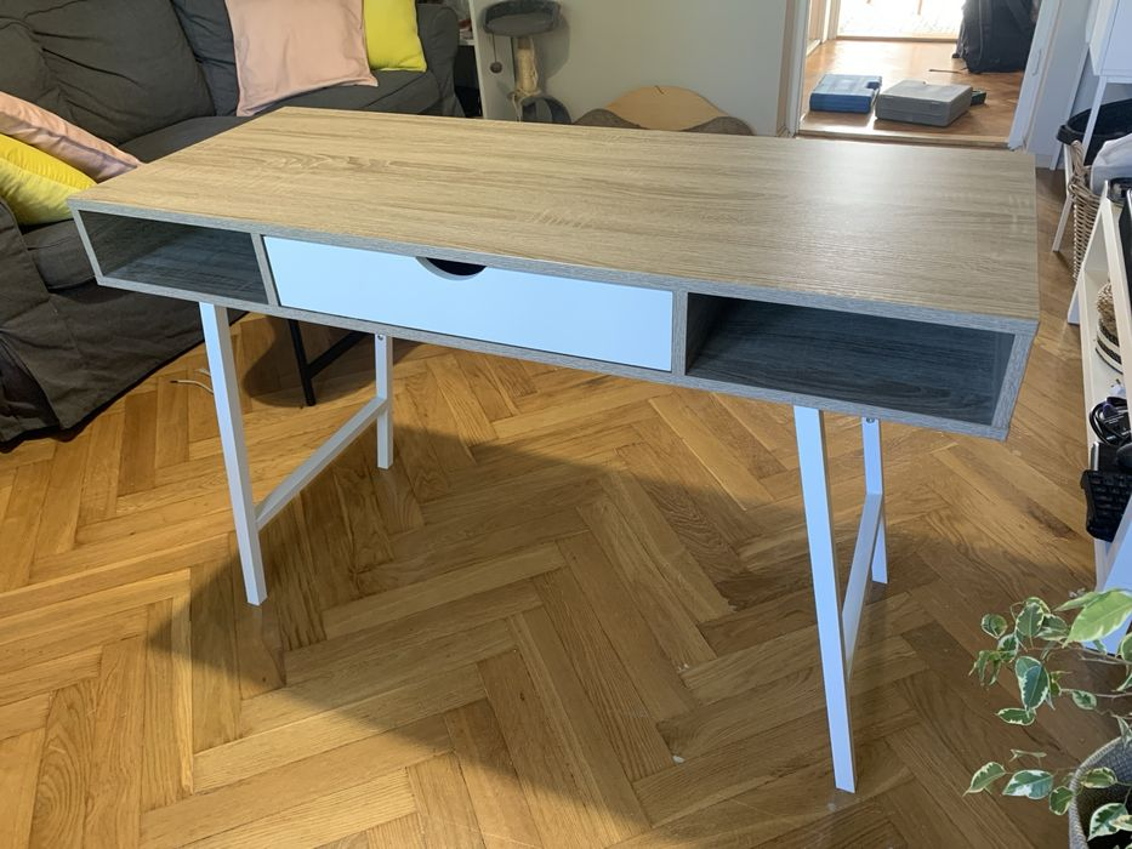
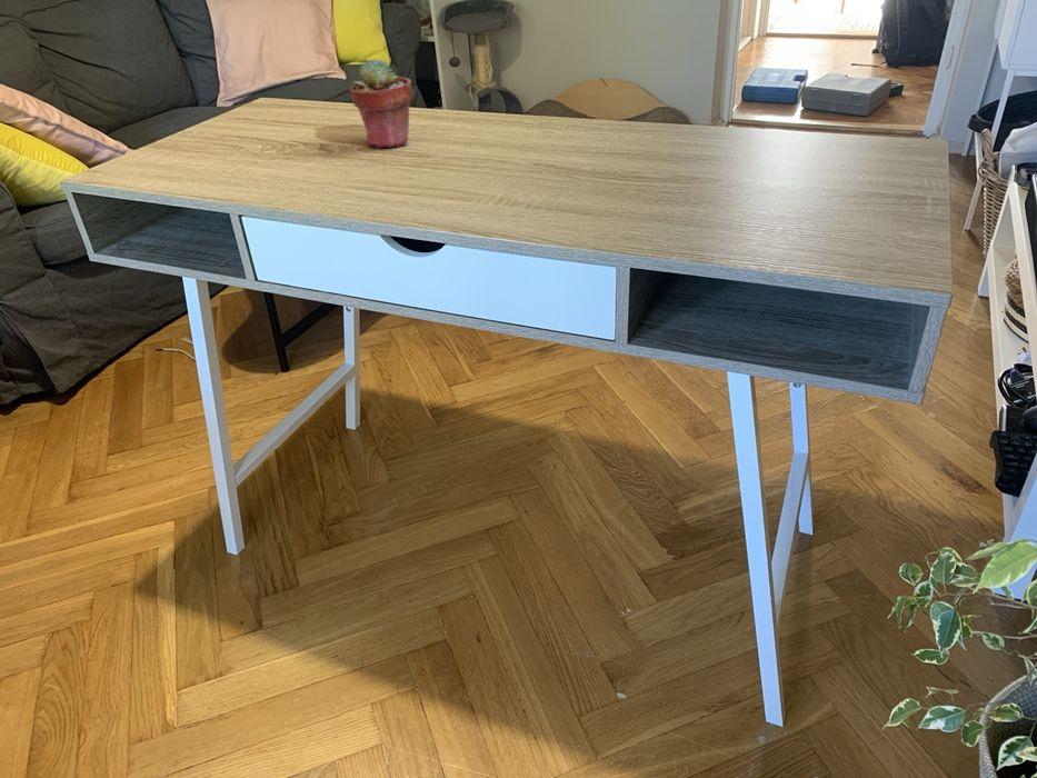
+ potted succulent [349,58,415,149]
